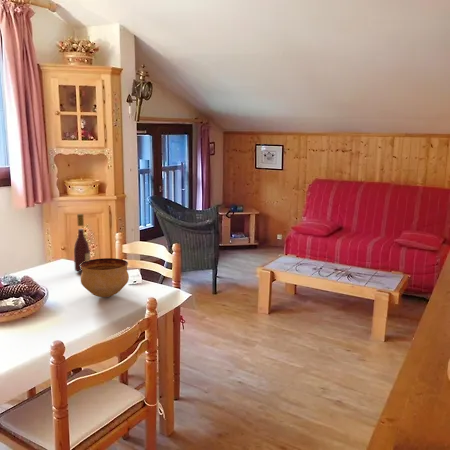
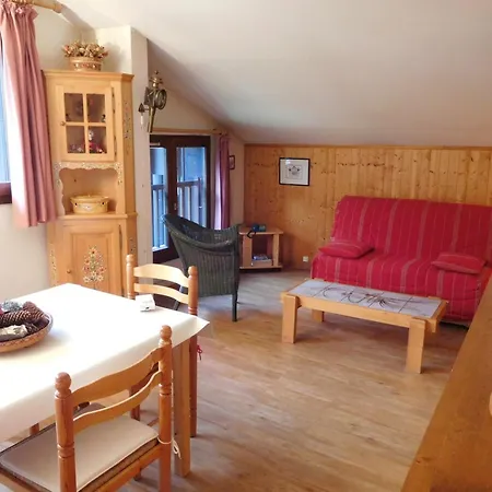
- wine bottle [73,213,91,272]
- bowl [80,257,130,298]
